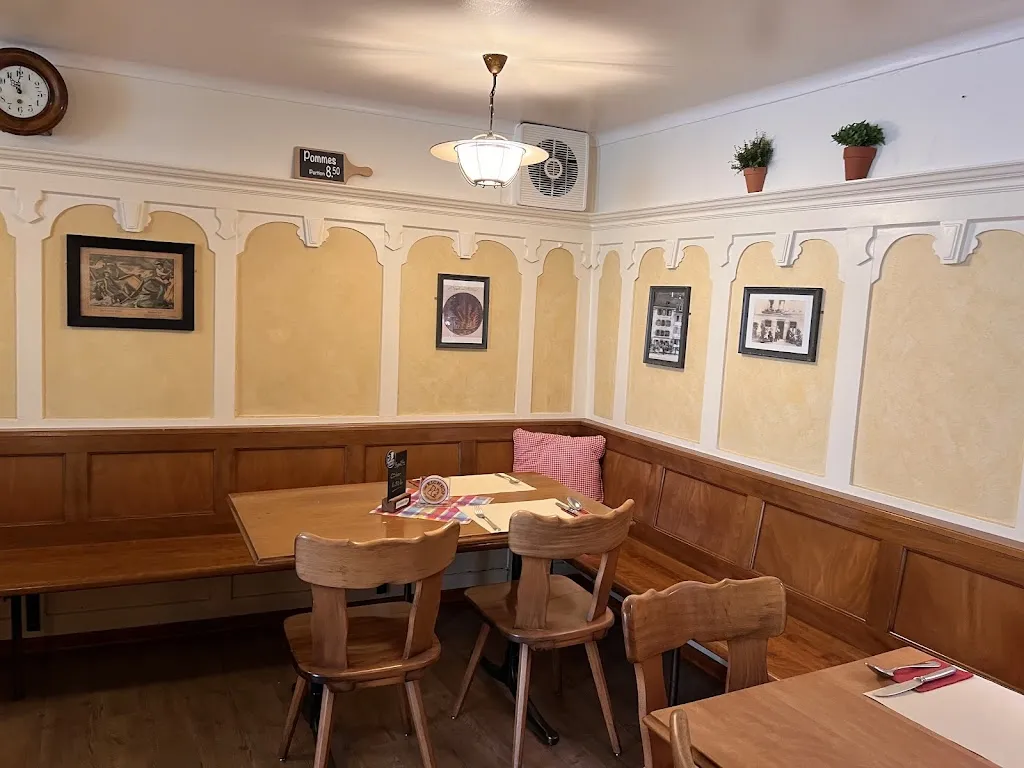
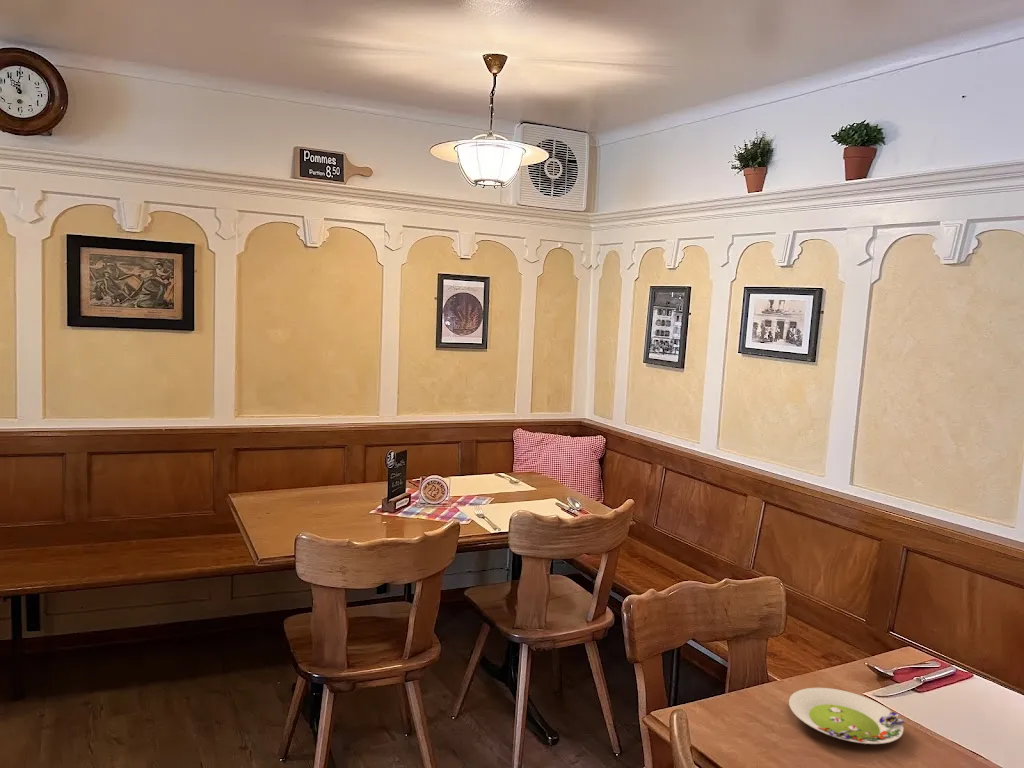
+ salad plate [788,687,905,745]
